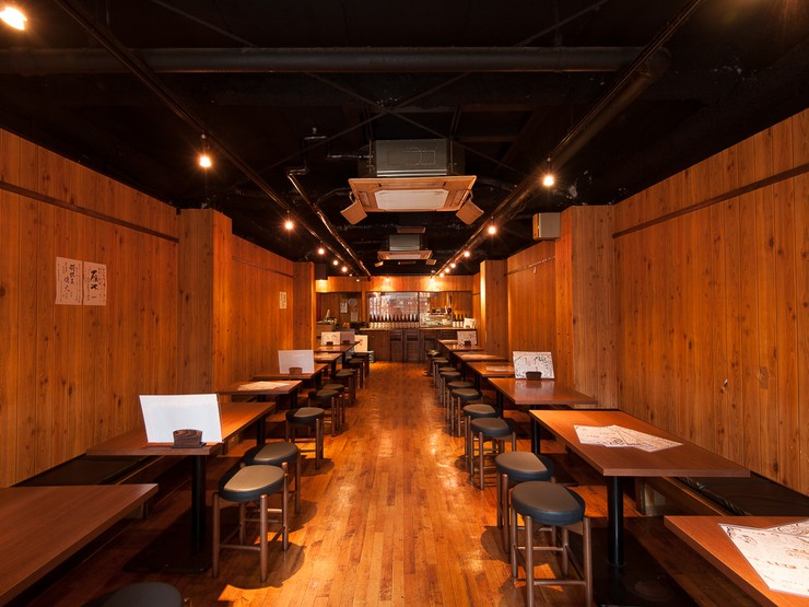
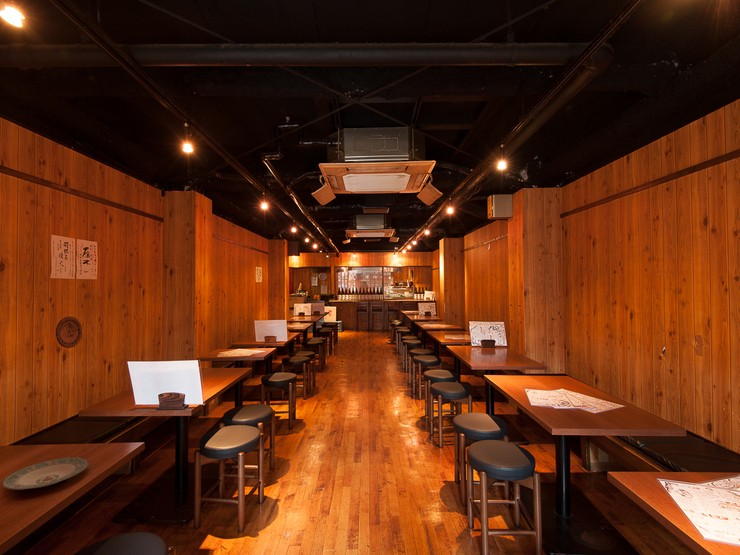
+ decorative plate [55,316,83,349]
+ plate [1,457,89,490]
